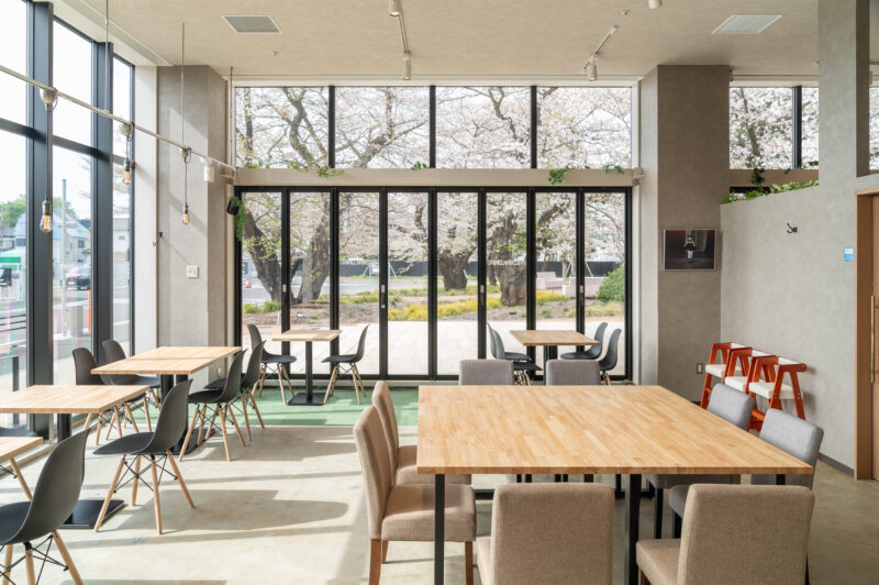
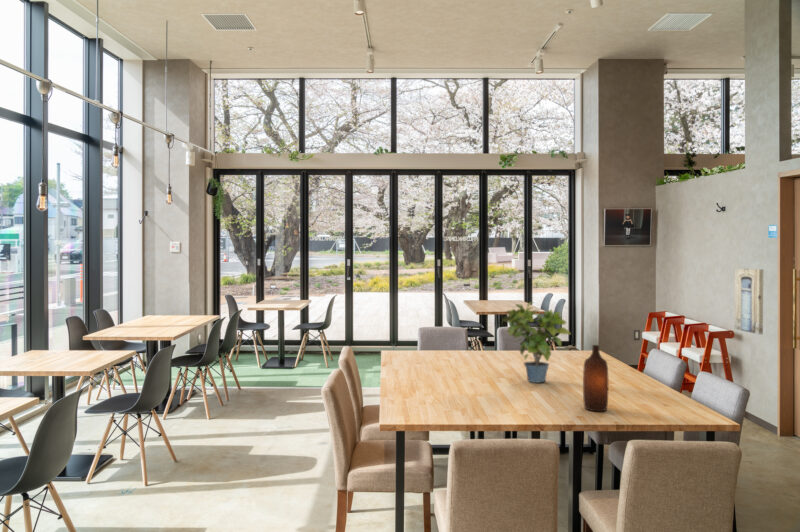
+ wall art [733,268,764,335]
+ potted plant [500,301,571,384]
+ bottle [582,344,609,413]
